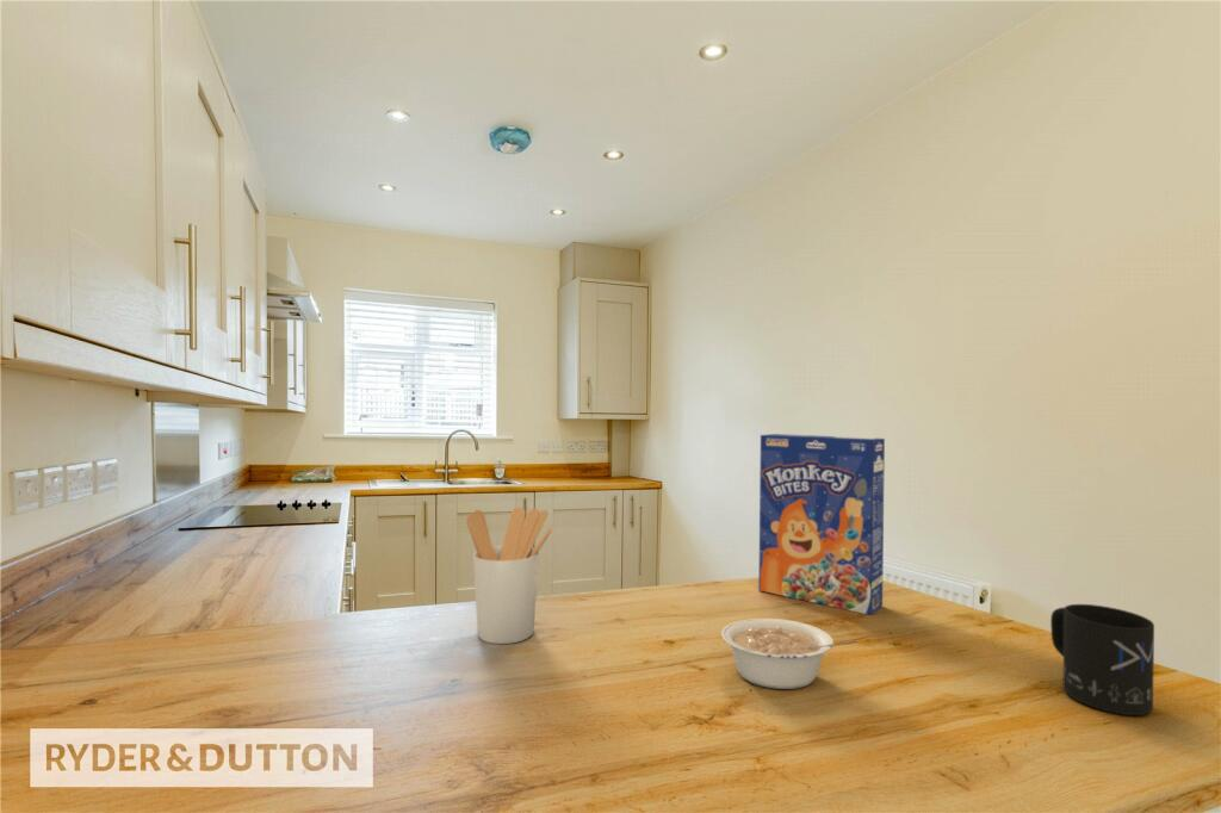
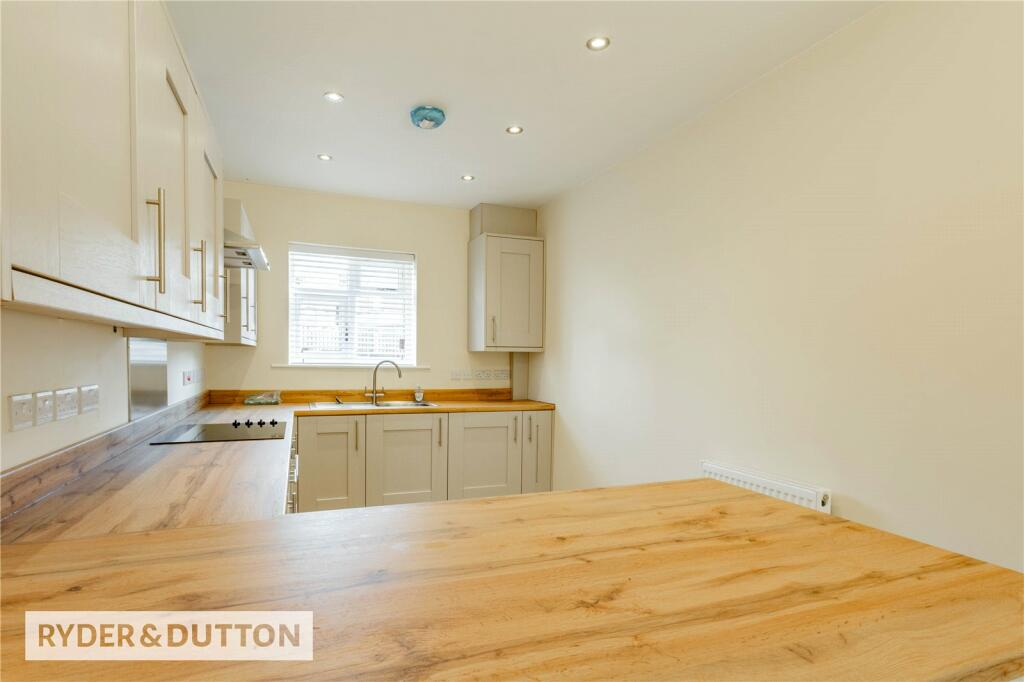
- cereal box [757,433,886,616]
- legume [720,617,859,690]
- utensil holder [465,507,553,645]
- mug [1049,603,1155,716]
